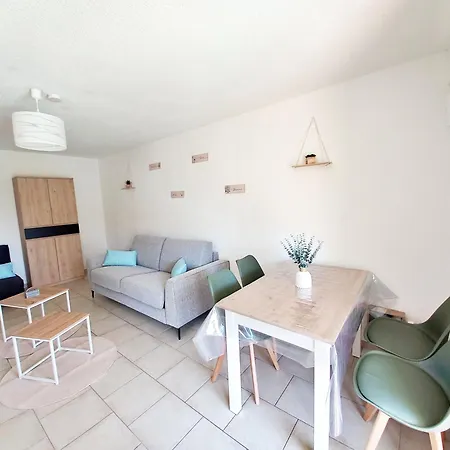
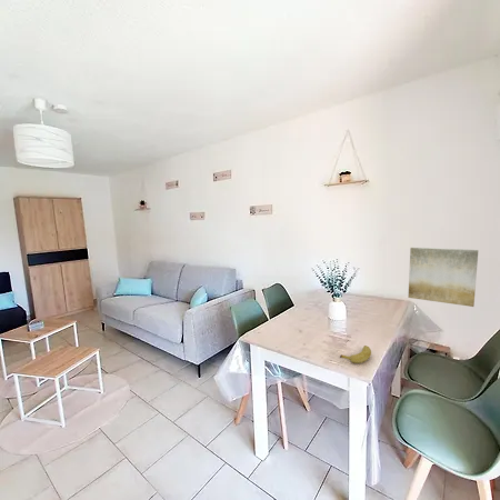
+ wall art [407,247,479,308]
+ banana [339,344,372,364]
